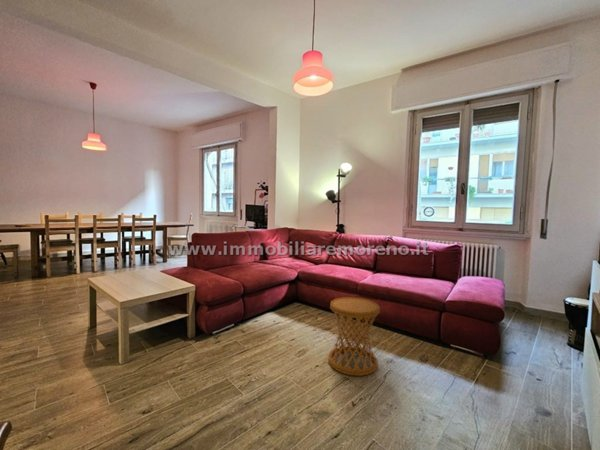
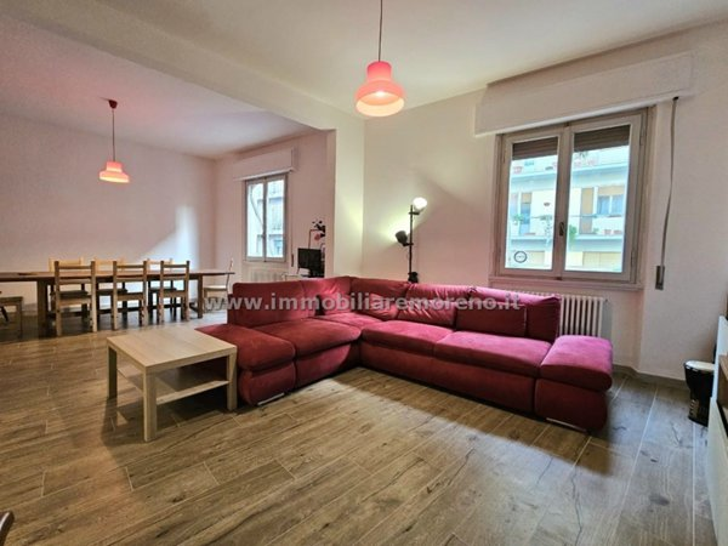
- side table [327,296,381,377]
